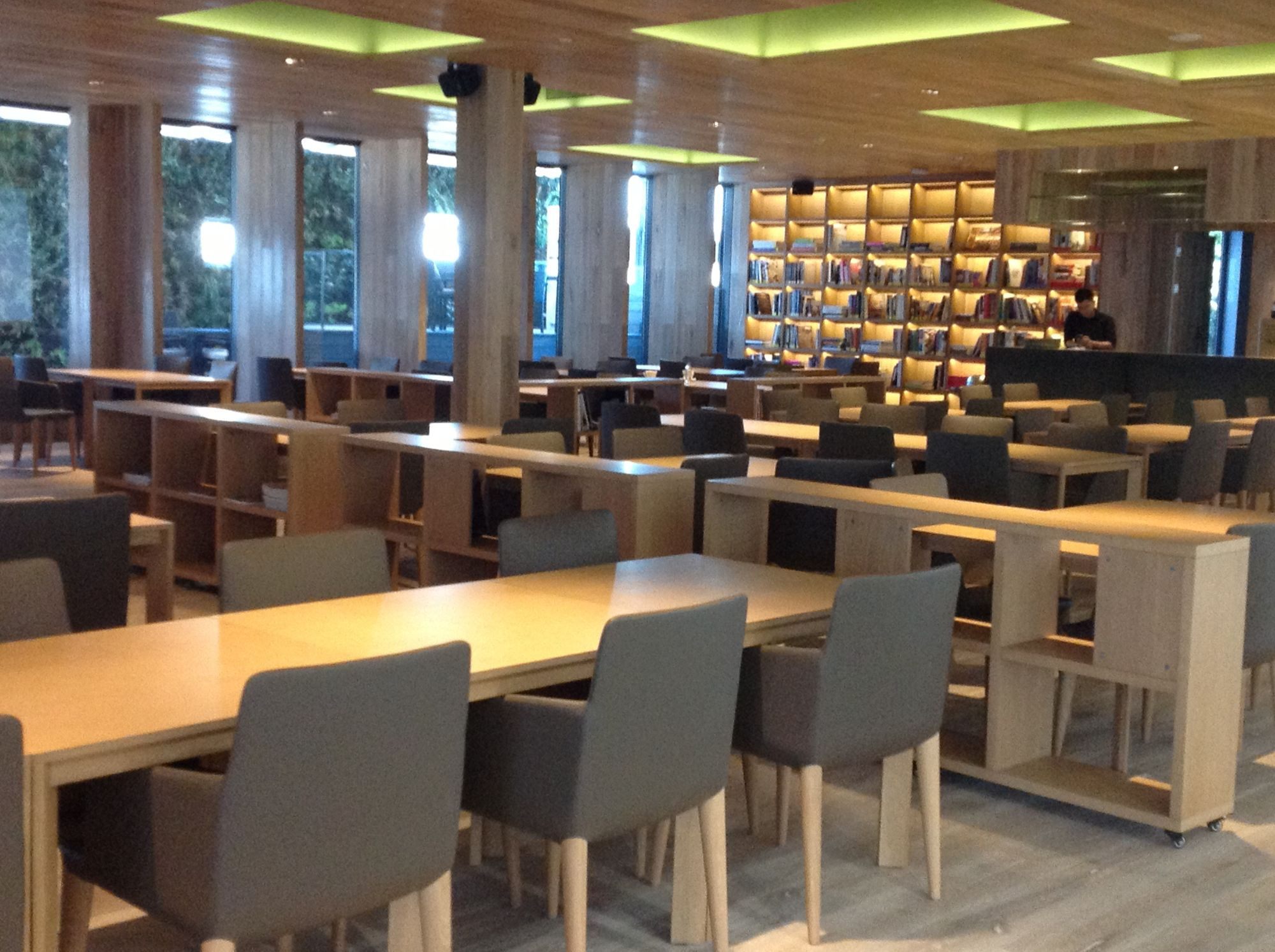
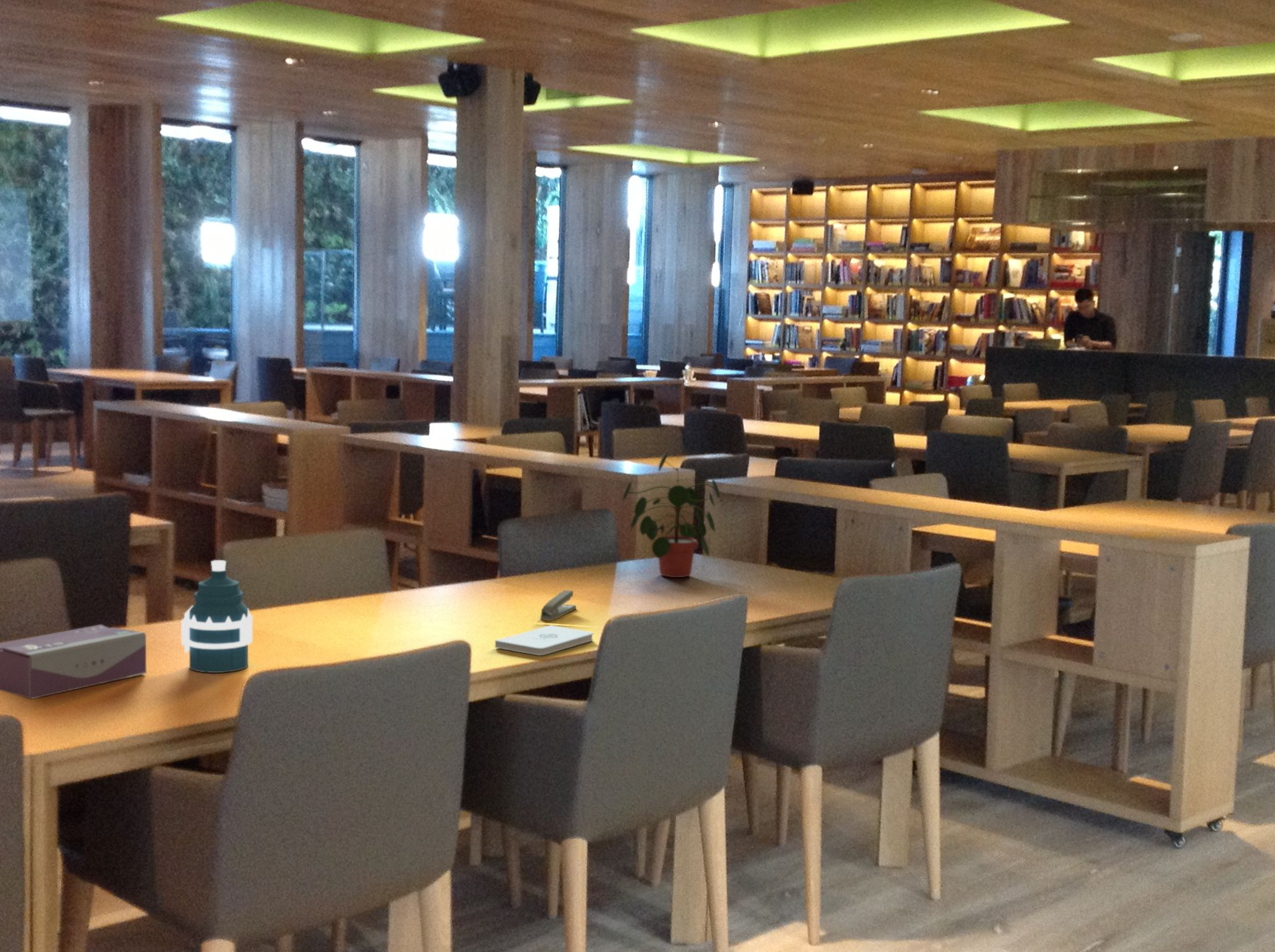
+ stapler [540,589,577,621]
+ notepad [495,624,594,656]
+ tissue box [0,624,147,700]
+ water bottle [180,559,253,674]
+ potted plant [622,451,721,578]
